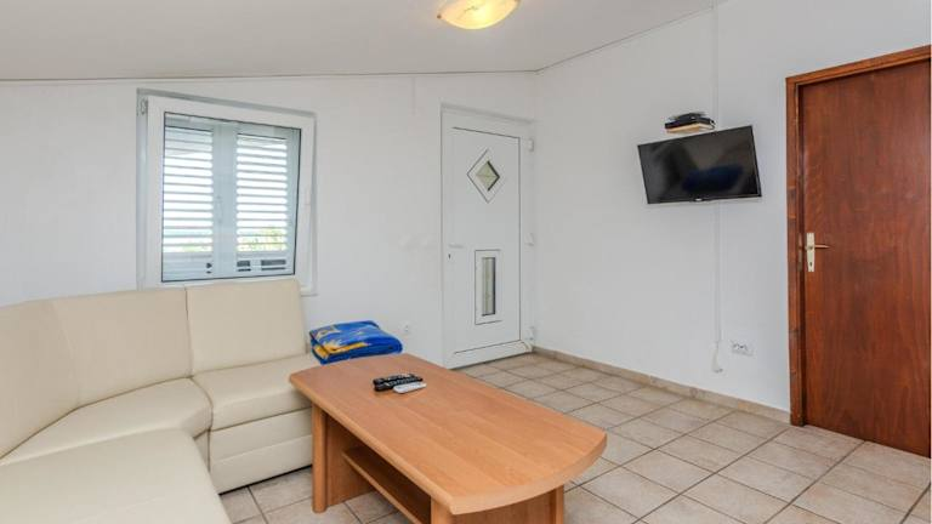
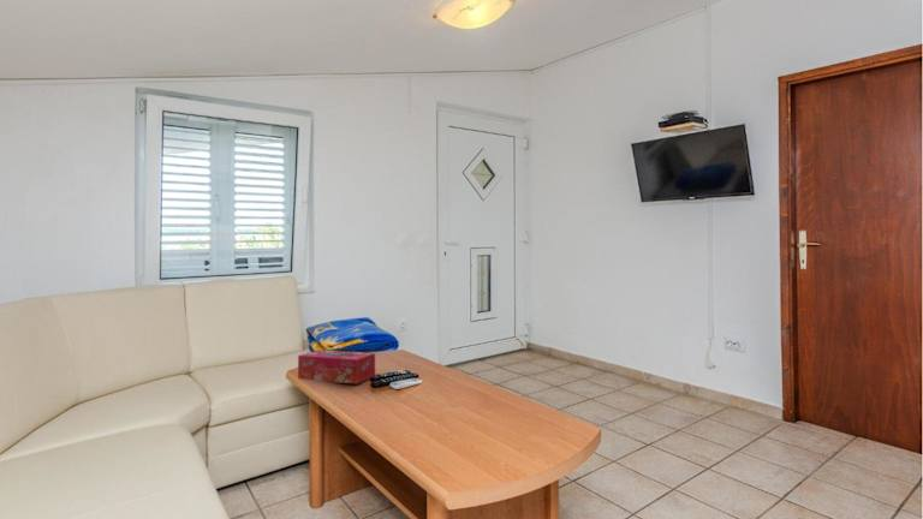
+ tissue box [297,348,376,386]
